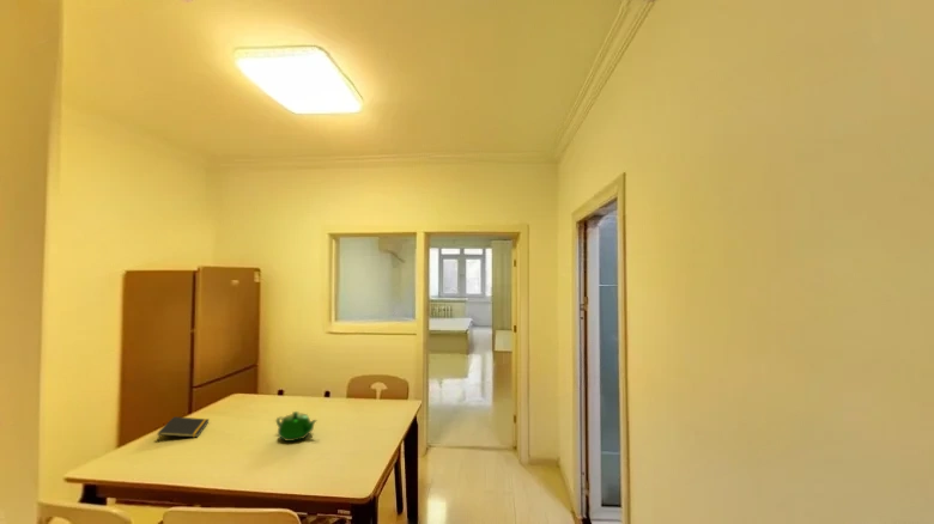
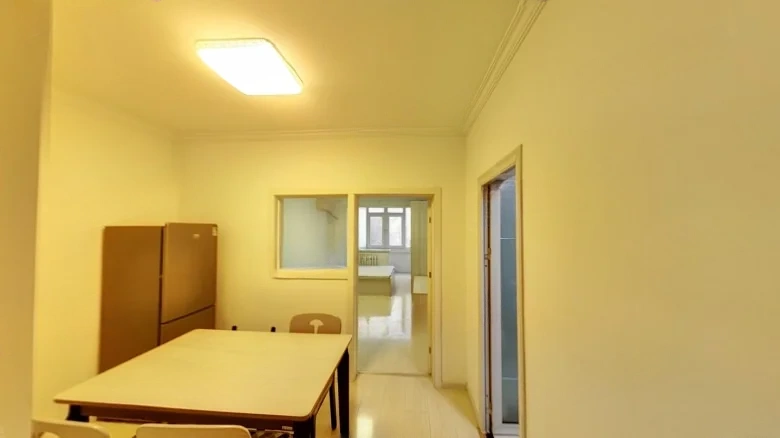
- notepad [156,415,211,444]
- teapot [275,410,319,443]
